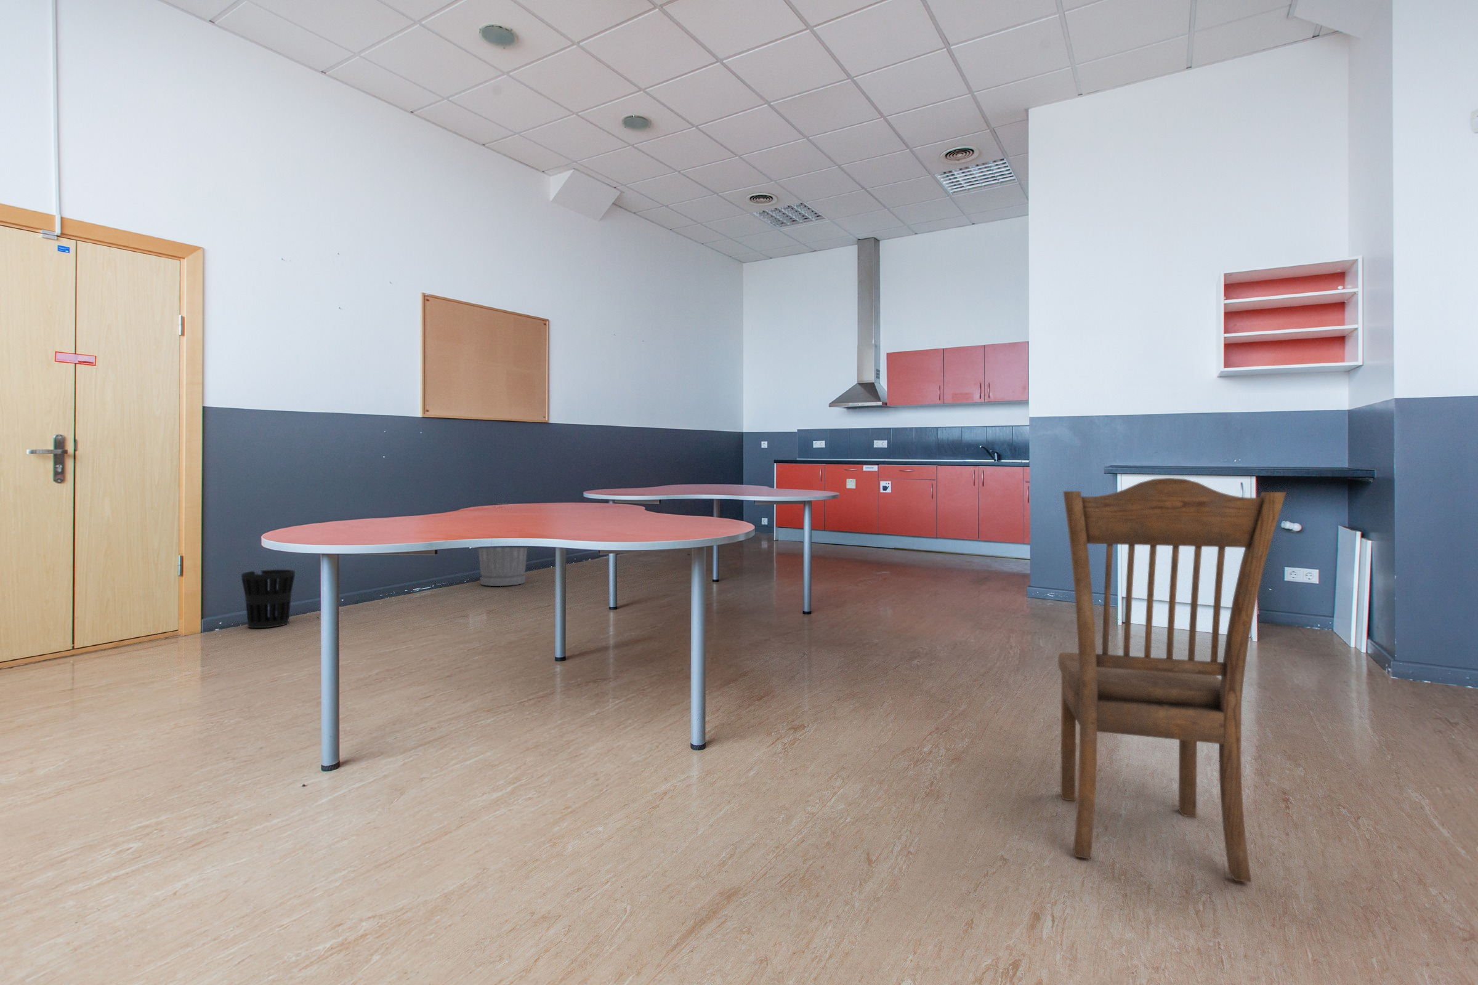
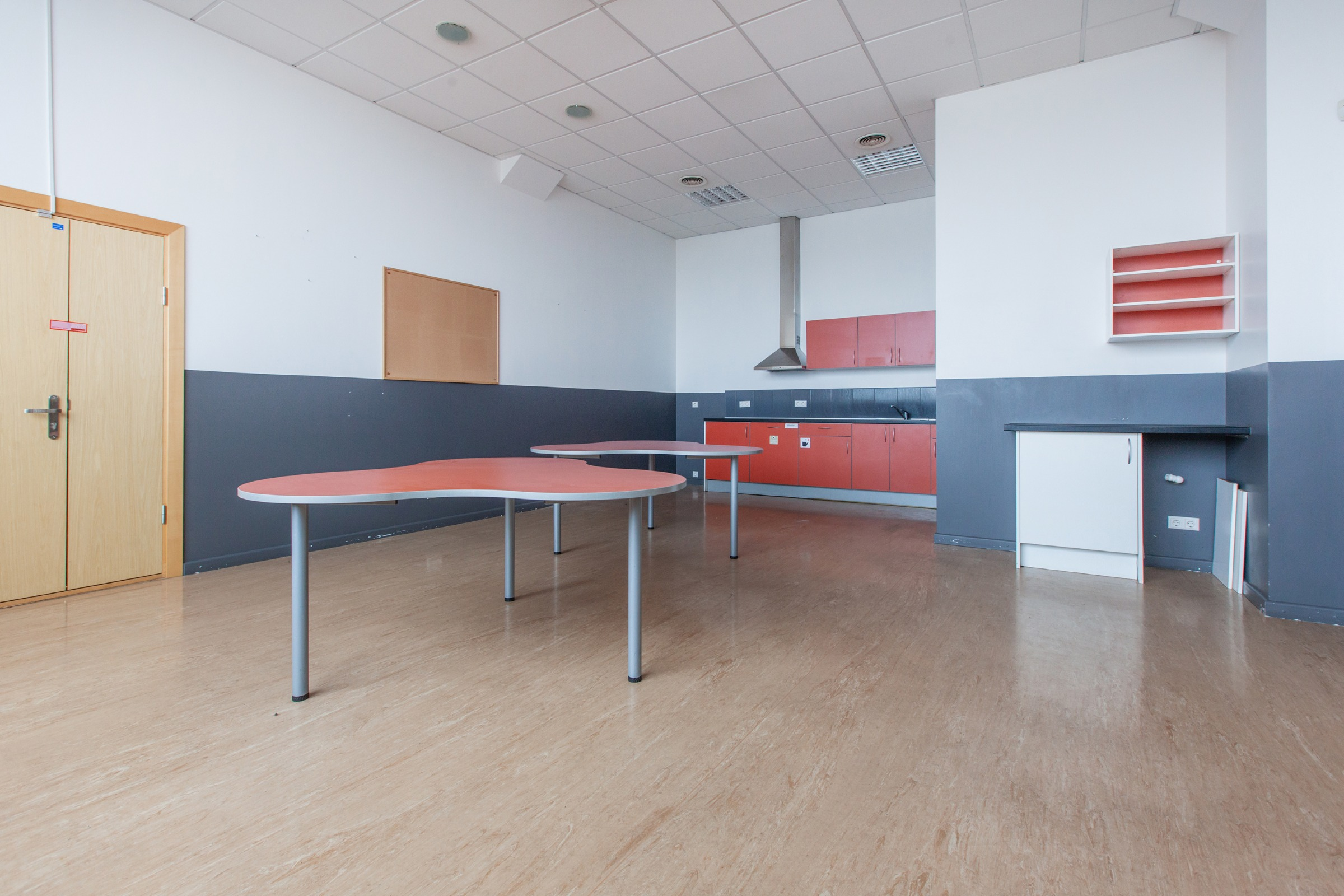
- dining chair [1058,477,1287,884]
- trash can [478,502,528,587]
- wastebasket [241,568,296,629]
